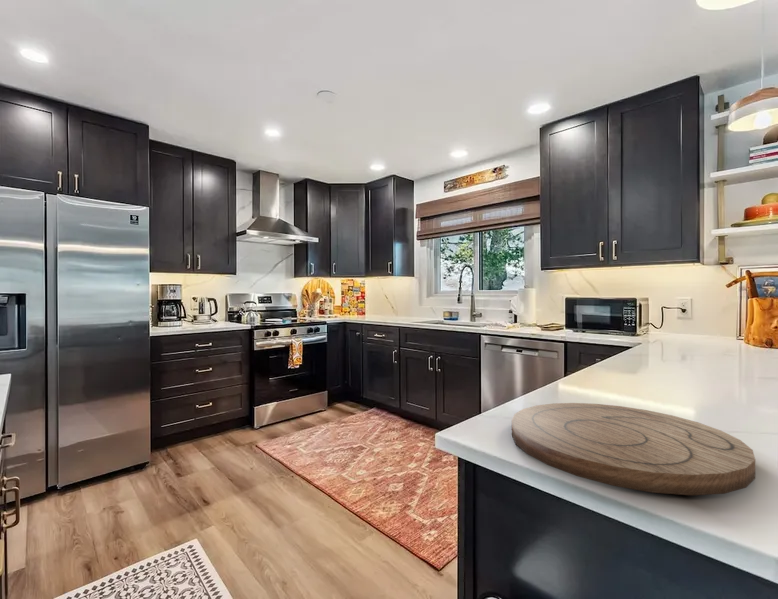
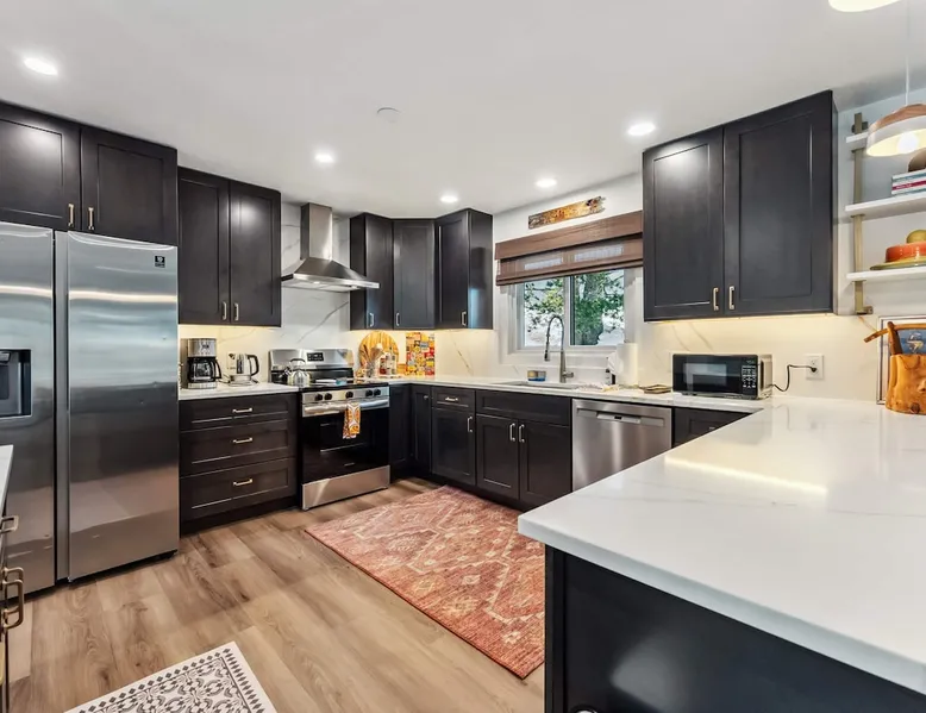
- cutting board [511,402,756,496]
